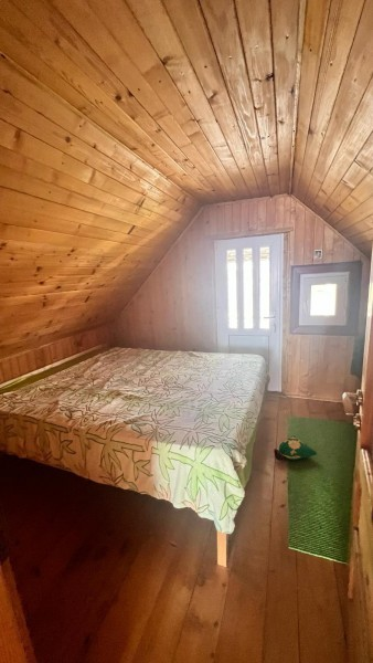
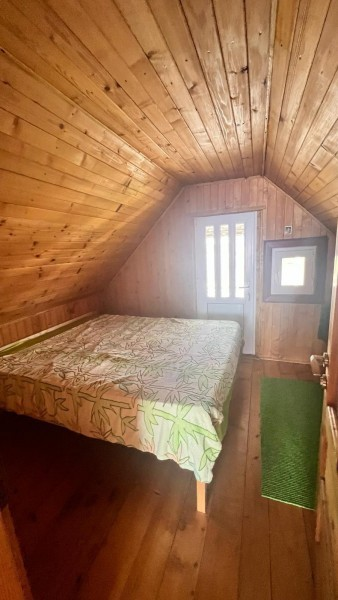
- bag [273,434,318,462]
